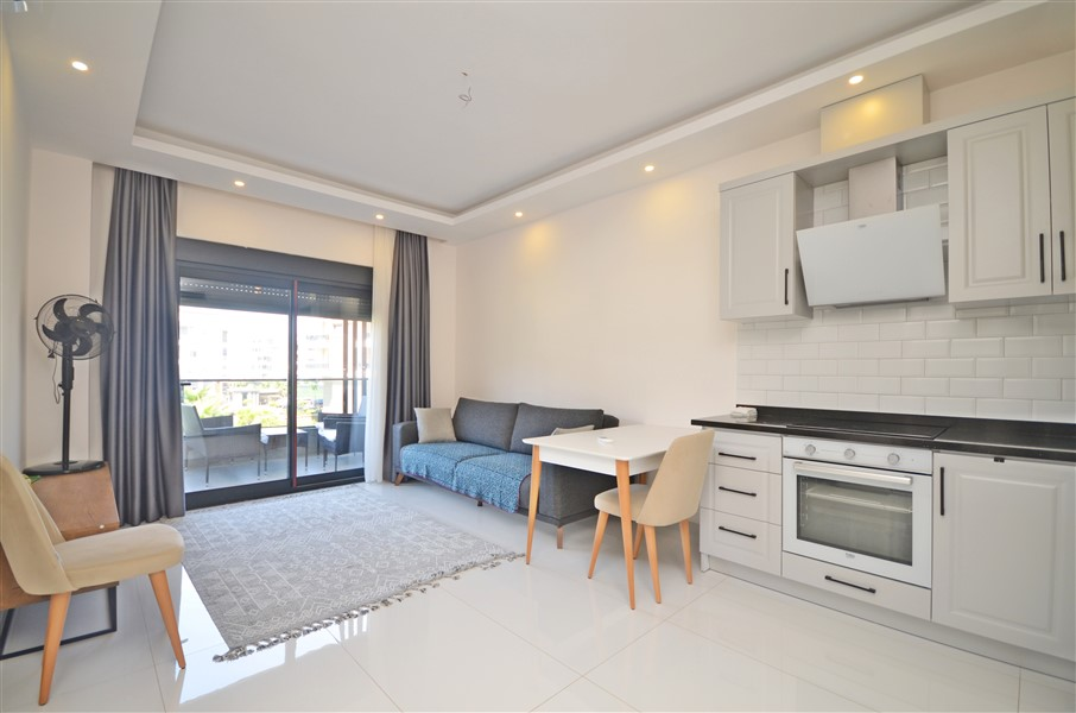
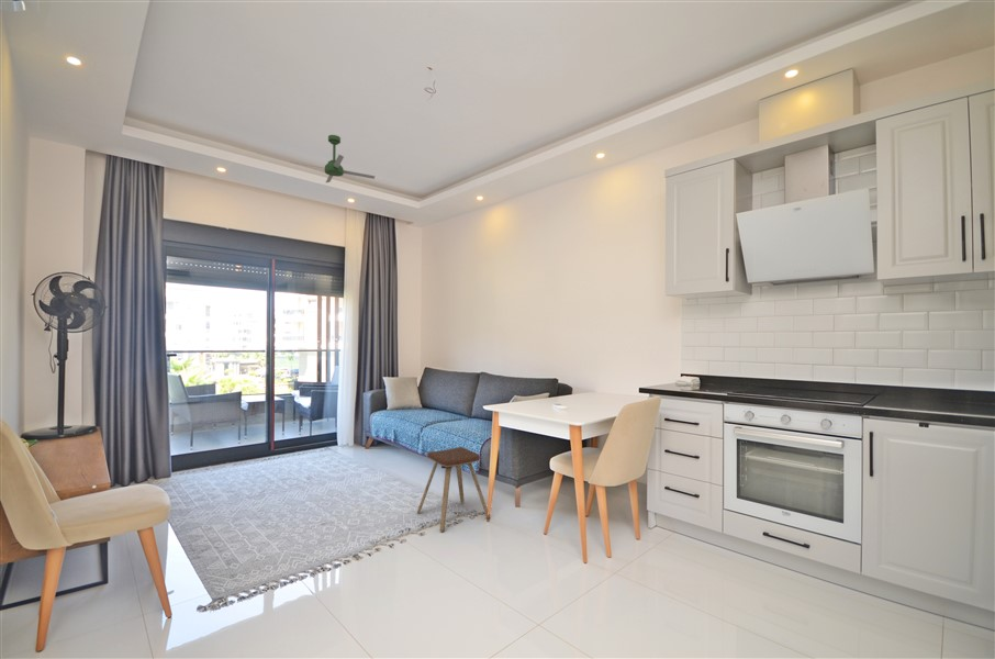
+ music stool [416,446,491,533]
+ ceiling fan [289,134,376,183]
